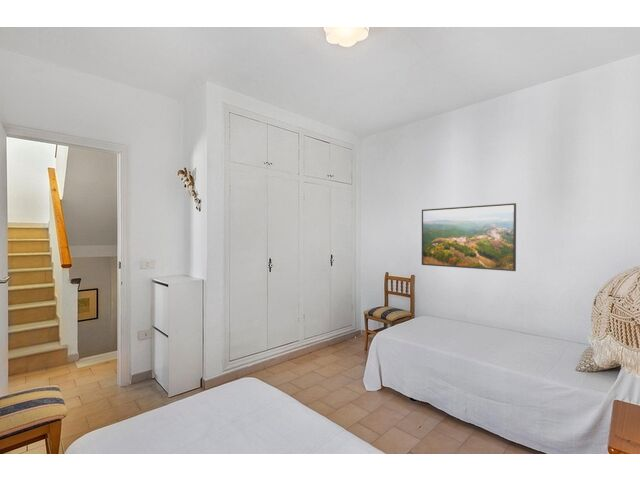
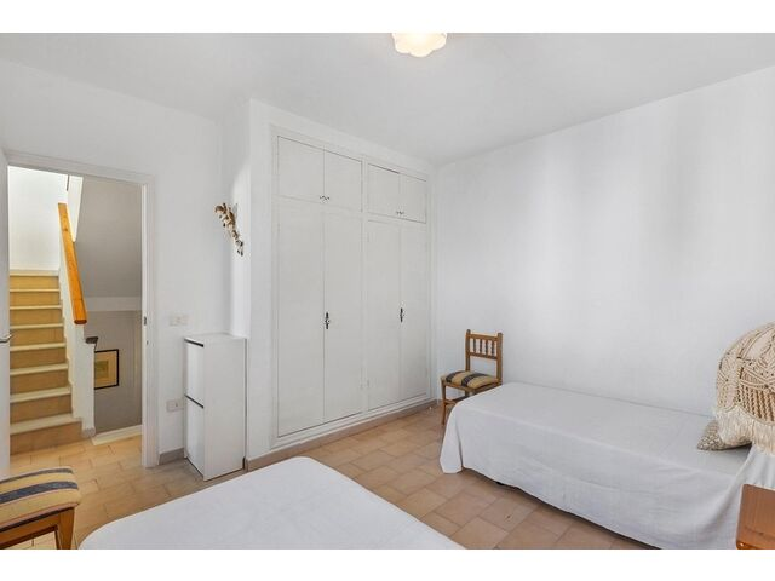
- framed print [421,202,517,272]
